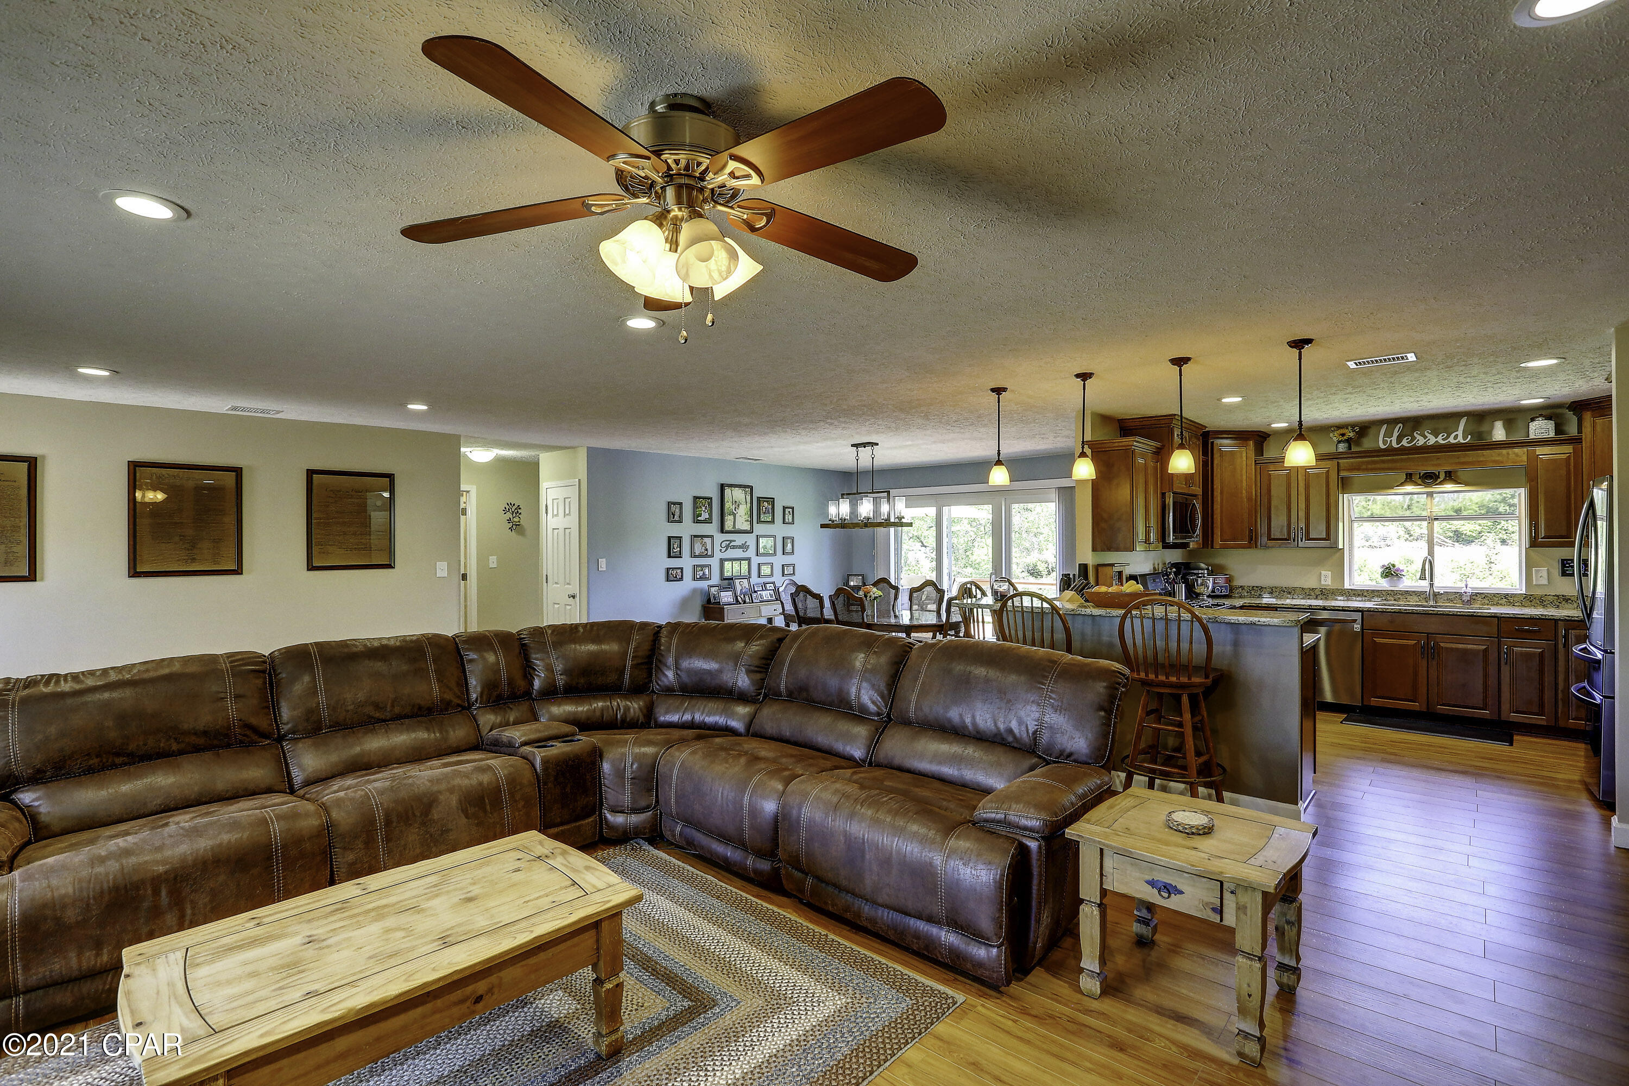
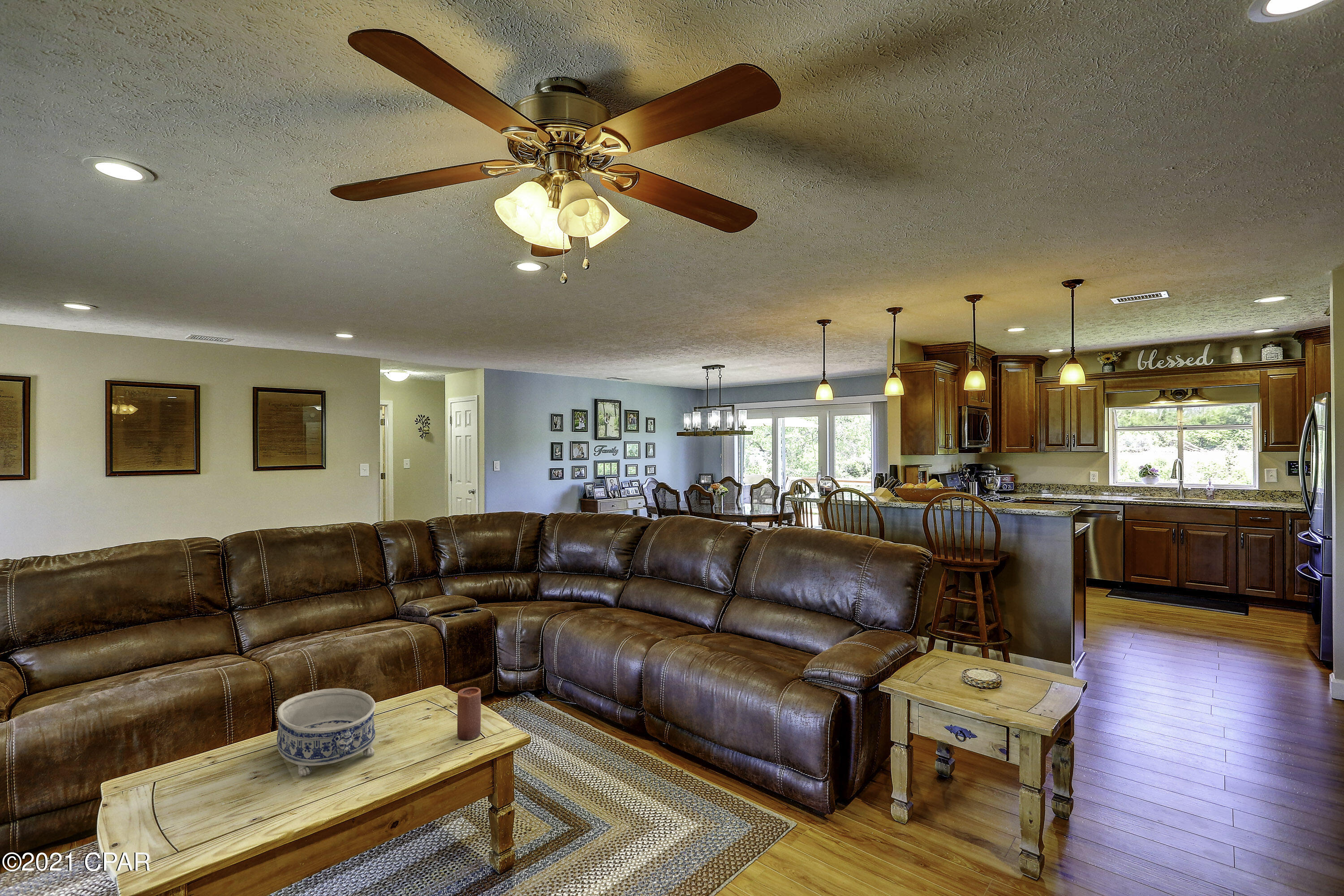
+ decorative bowl [276,688,376,777]
+ candle [457,687,481,741]
